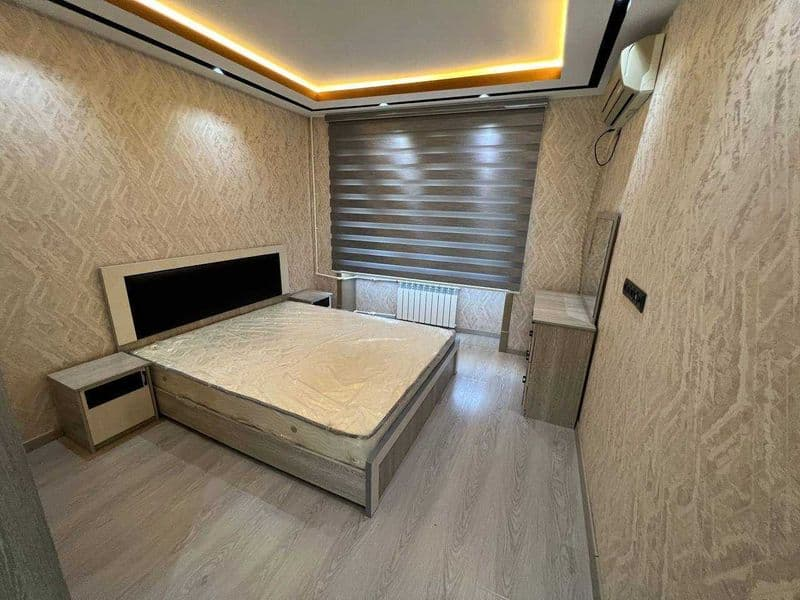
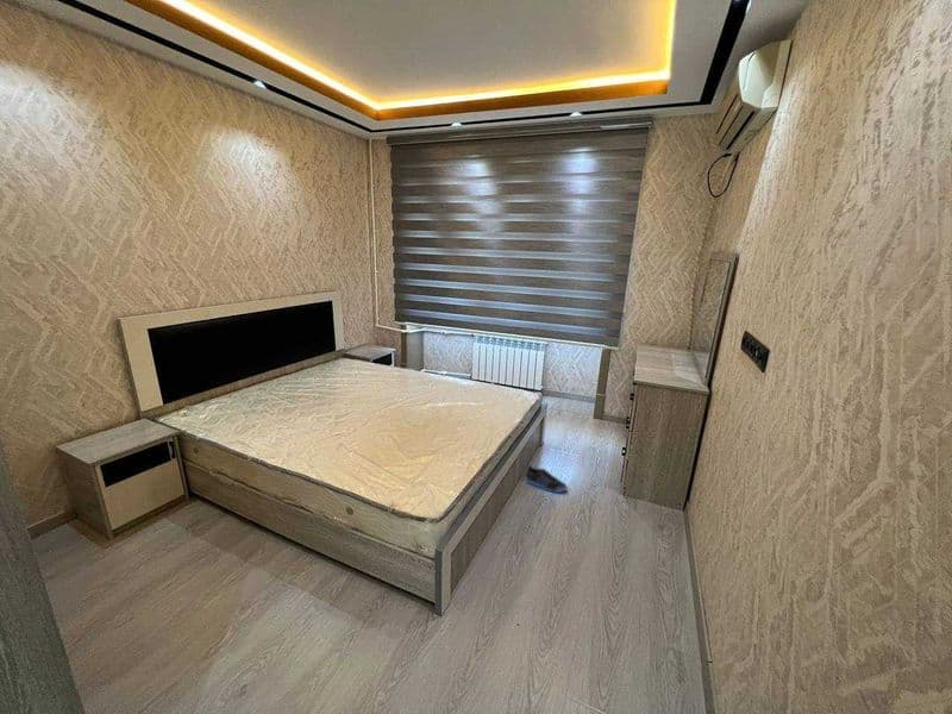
+ sneaker [525,464,568,494]
